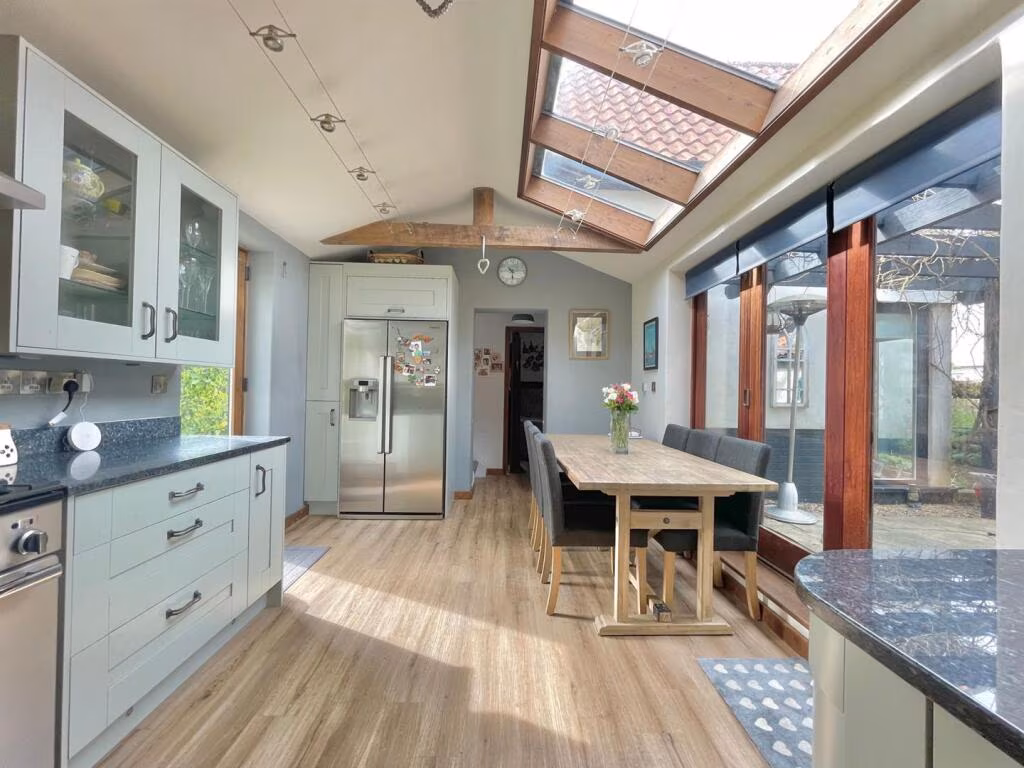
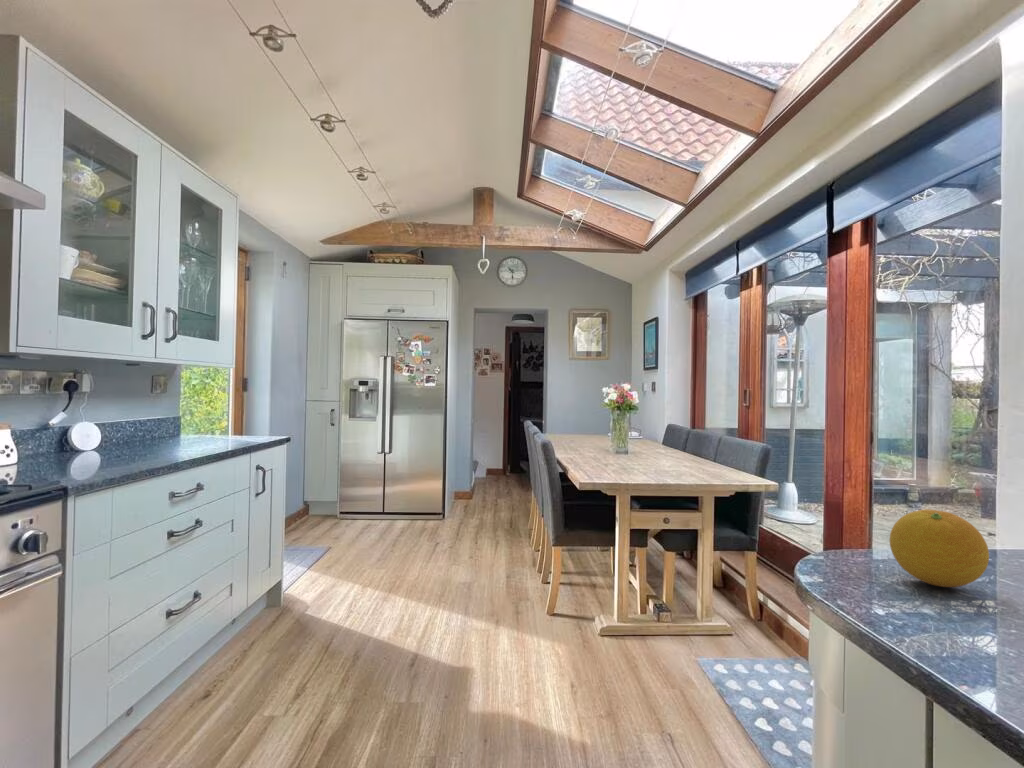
+ fruit [889,509,990,588]
